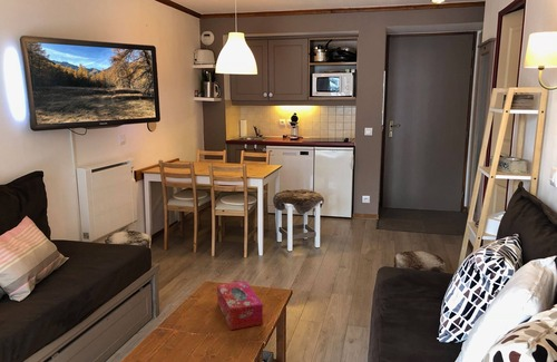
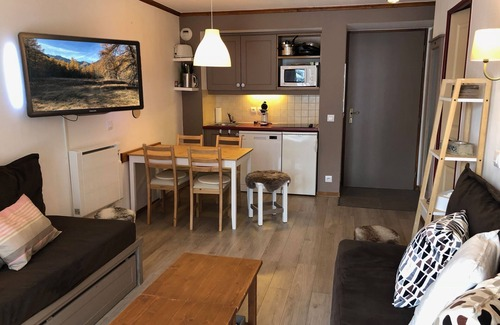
- tissue box [216,280,264,331]
